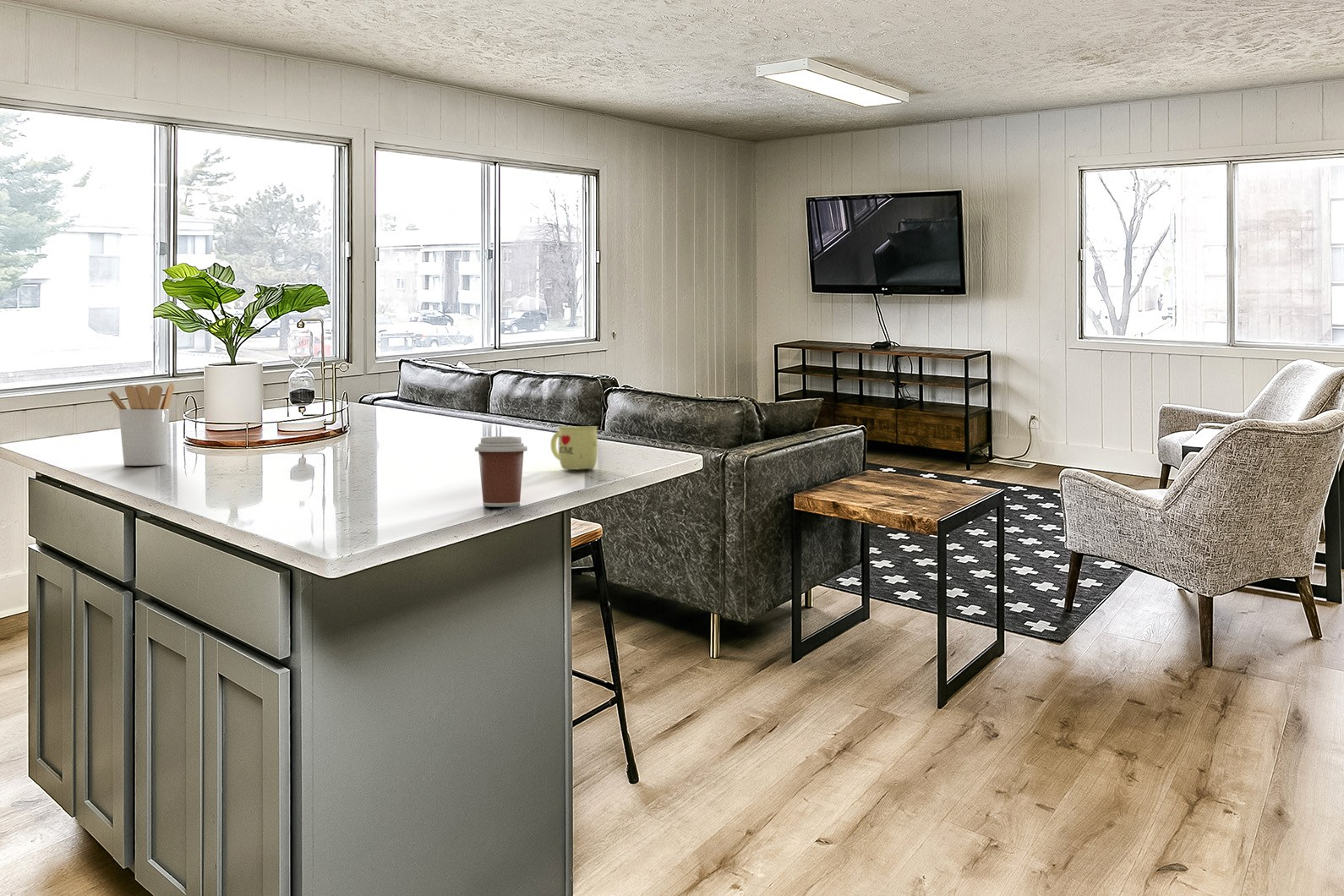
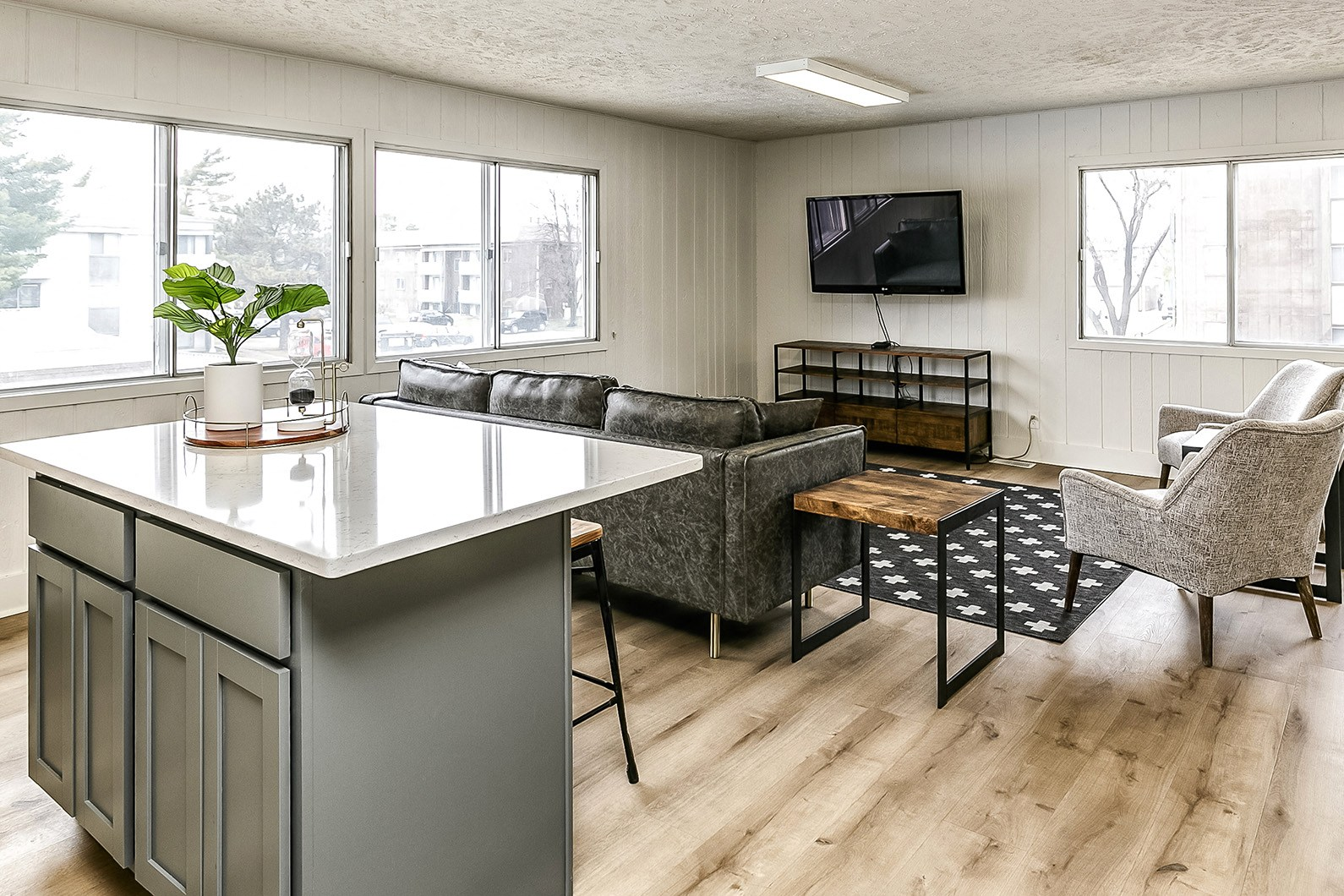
- coffee cup [474,435,528,508]
- utensil holder [107,382,175,467]
- mug [549,426,598,470]
